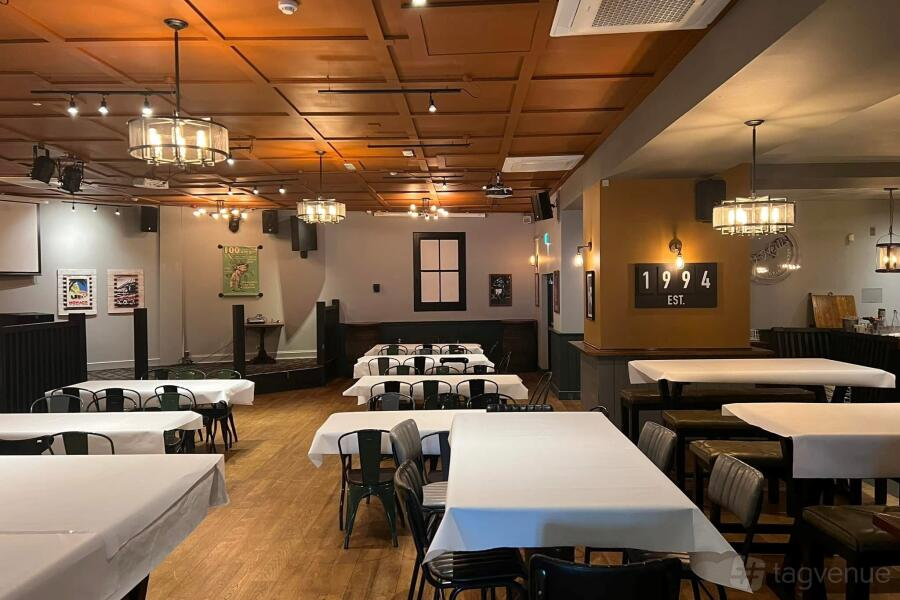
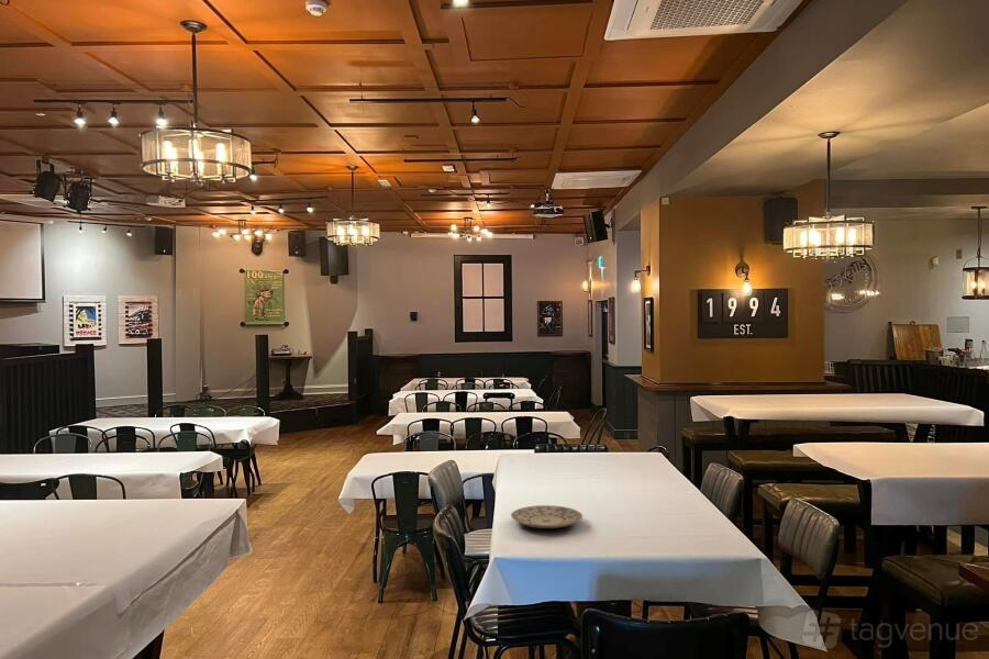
+ plate [510,504,584,529]
